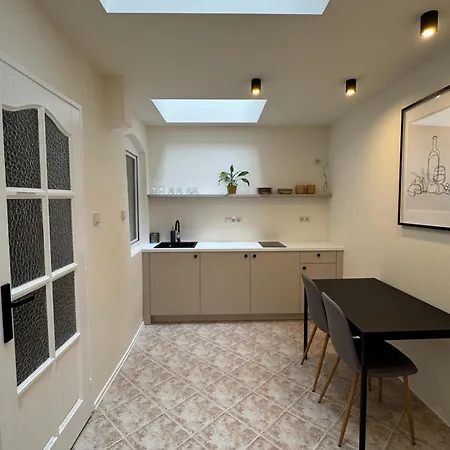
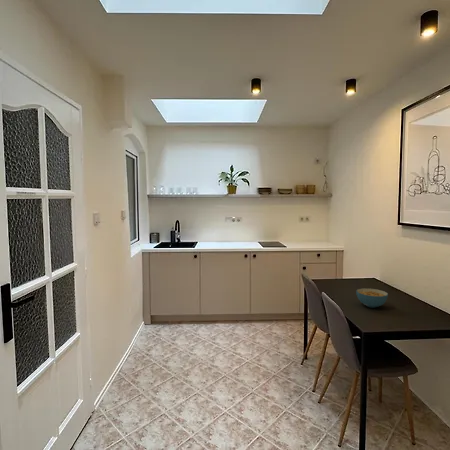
+ cereal bowl [355,288,389,309]
